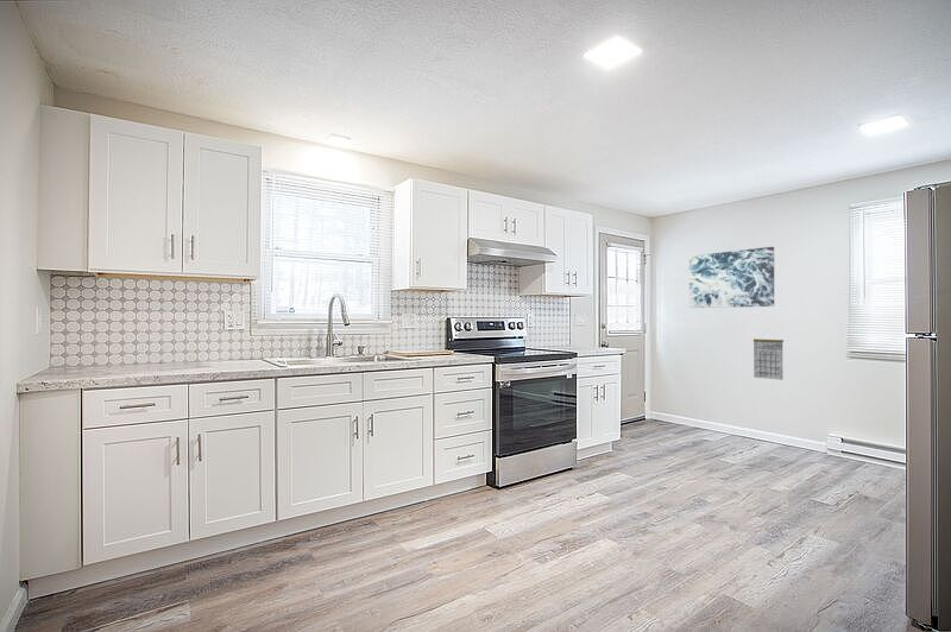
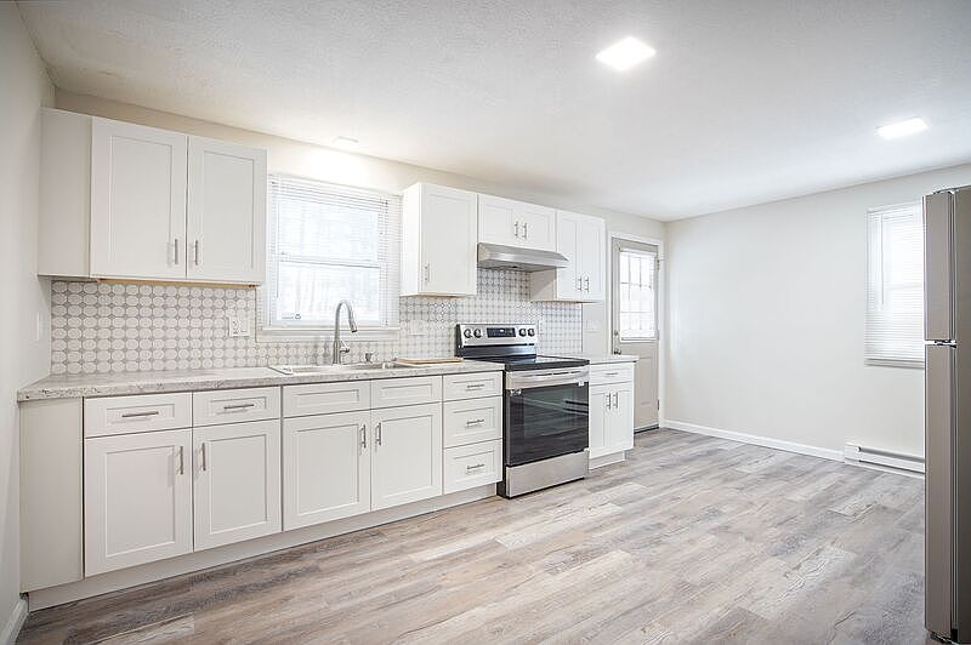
- calendar [752,330,785,381]
- wall art [688,246,775,309]
